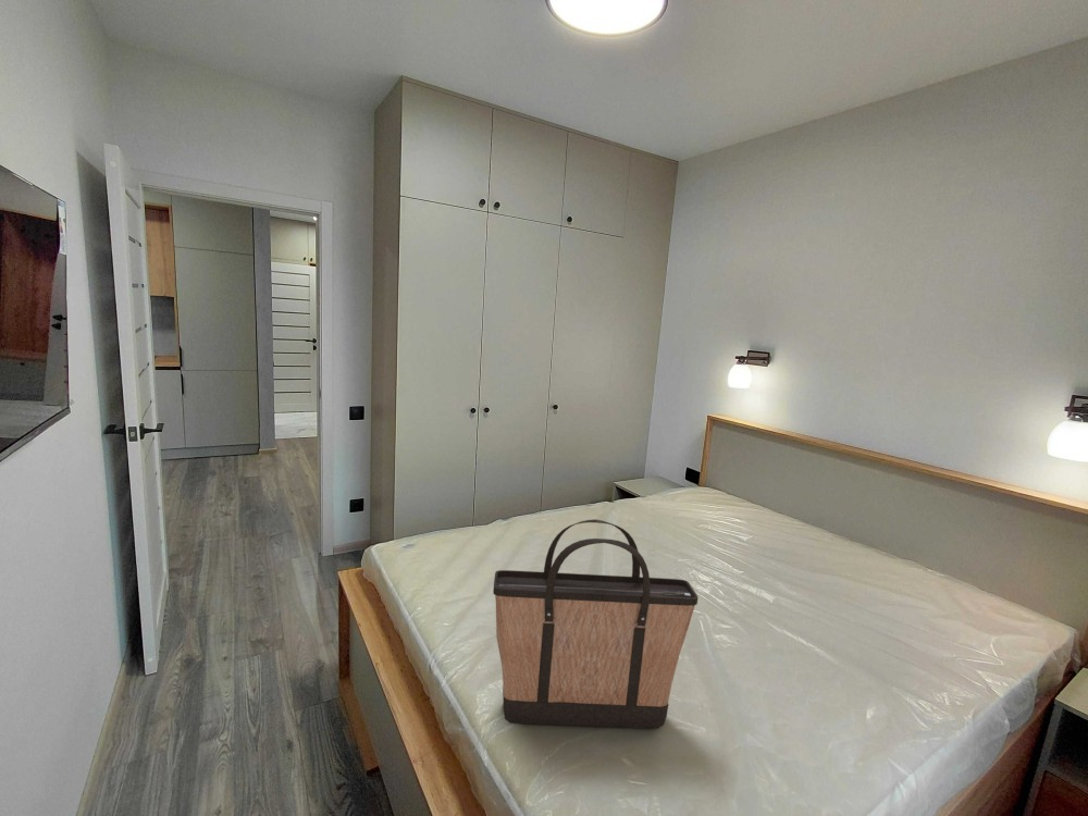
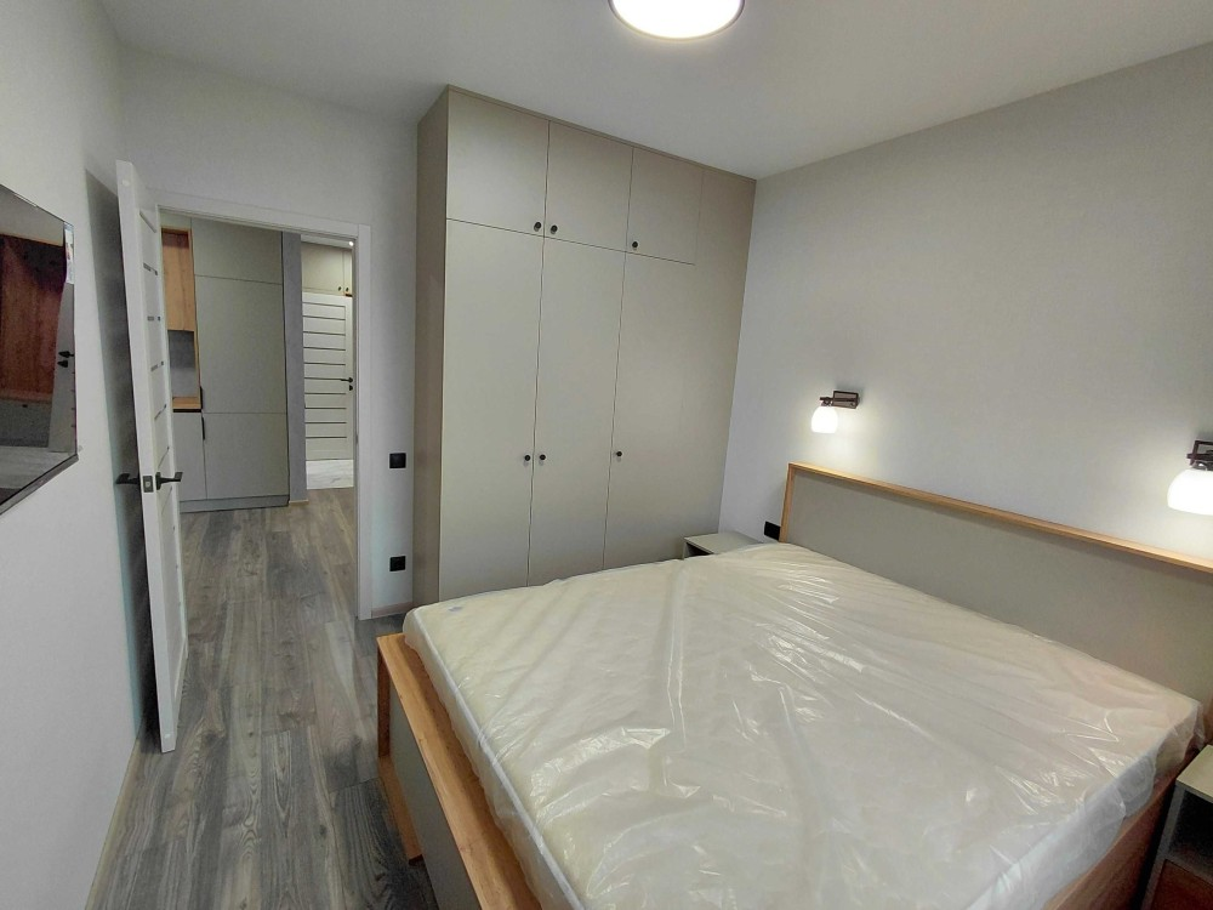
- shopping bag [492,518,698,730]
